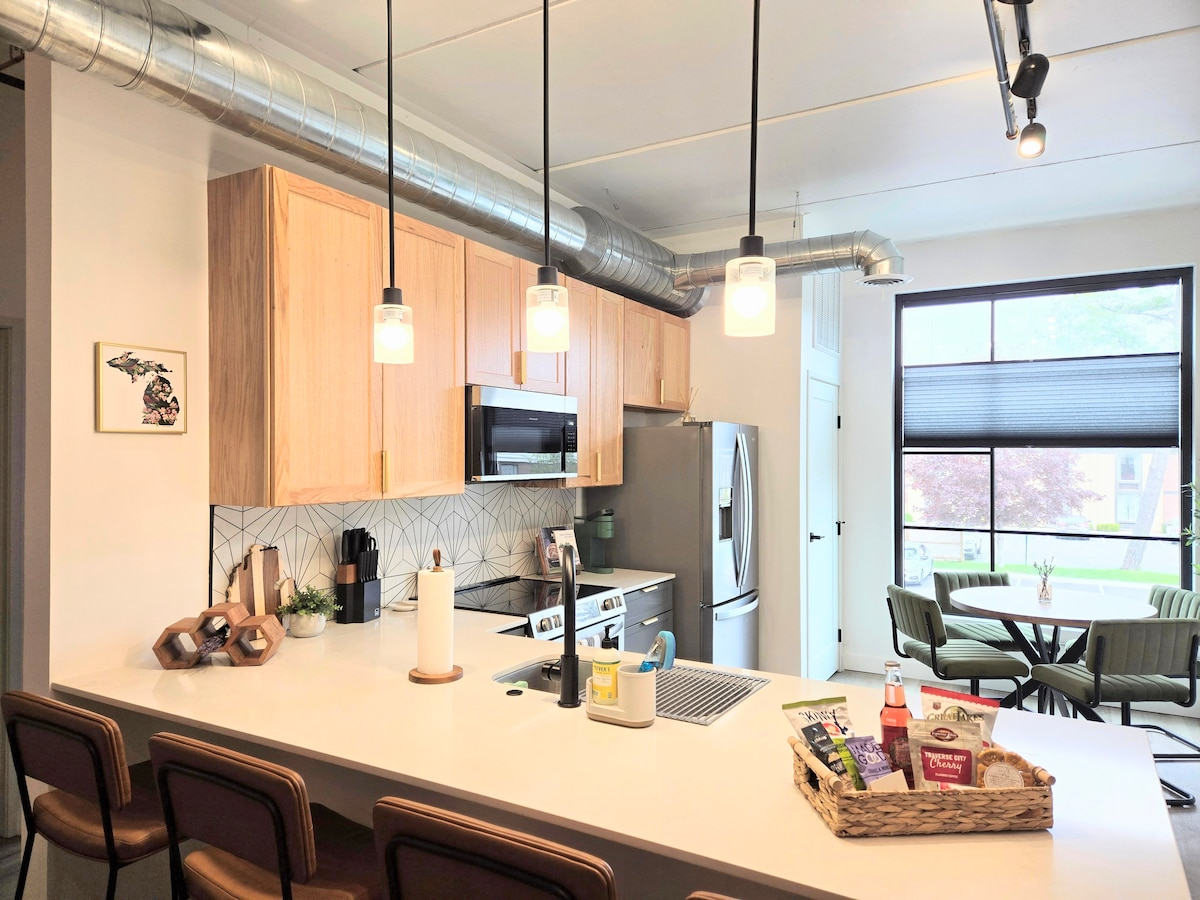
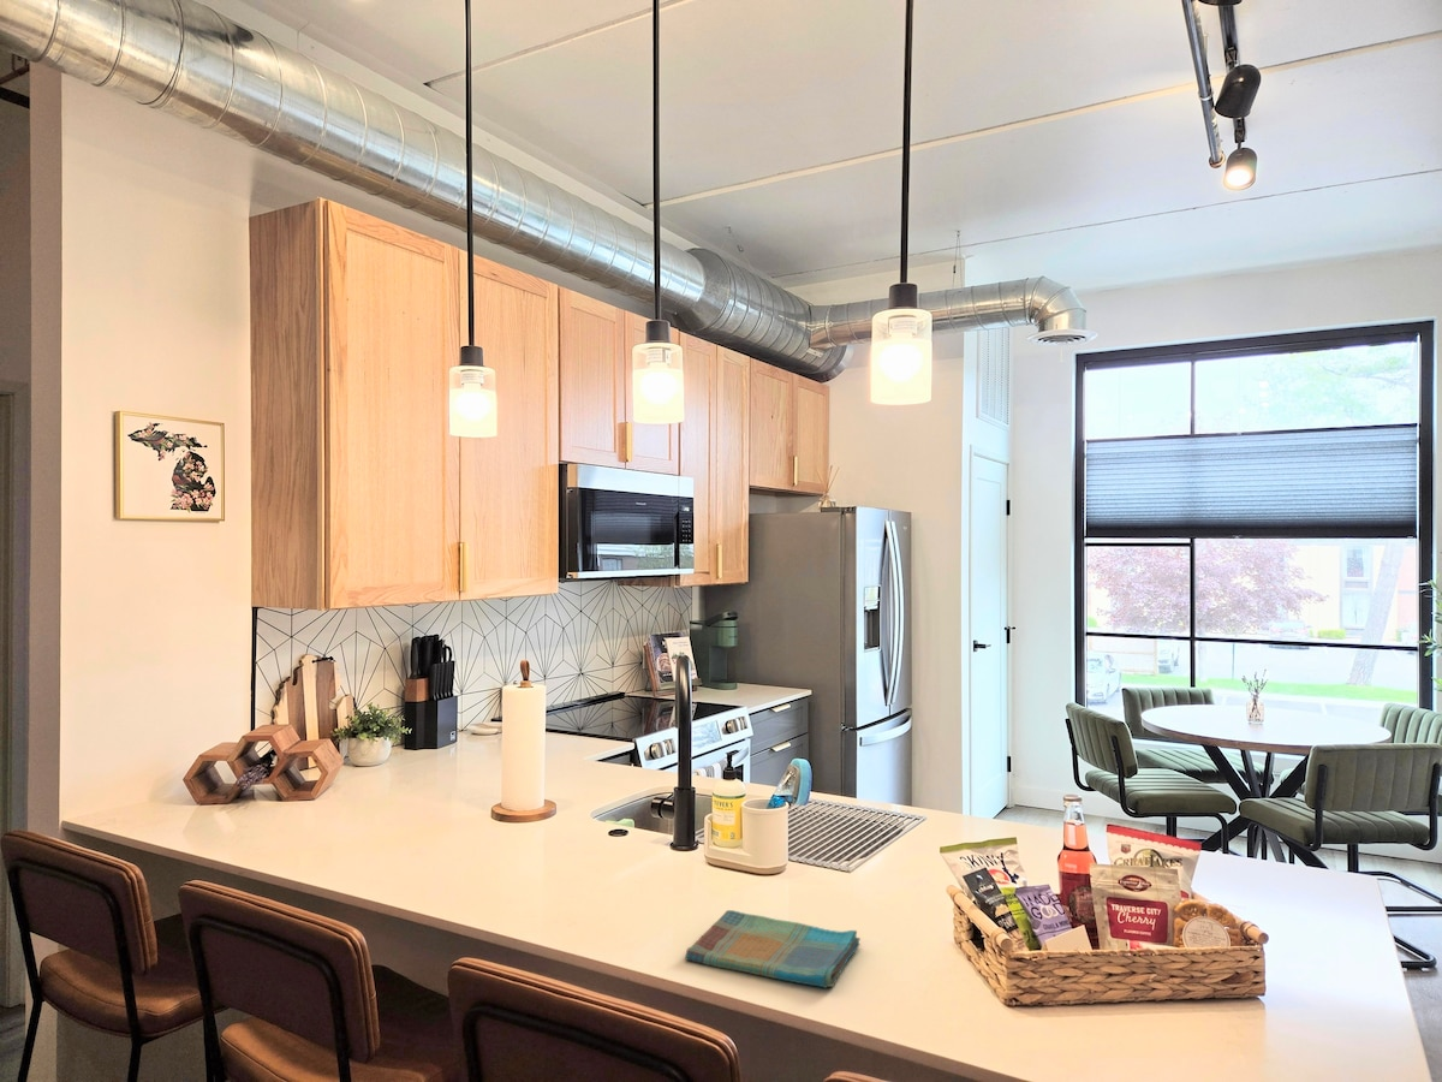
+ dish towel [684,909,862,989]
